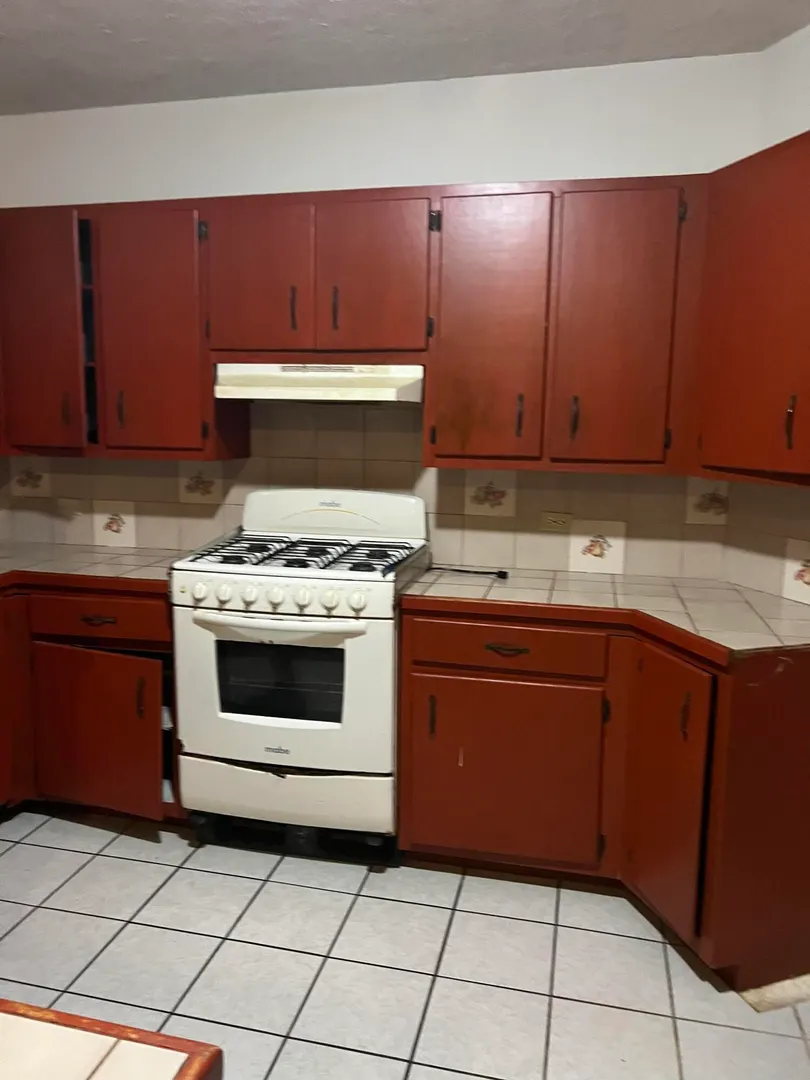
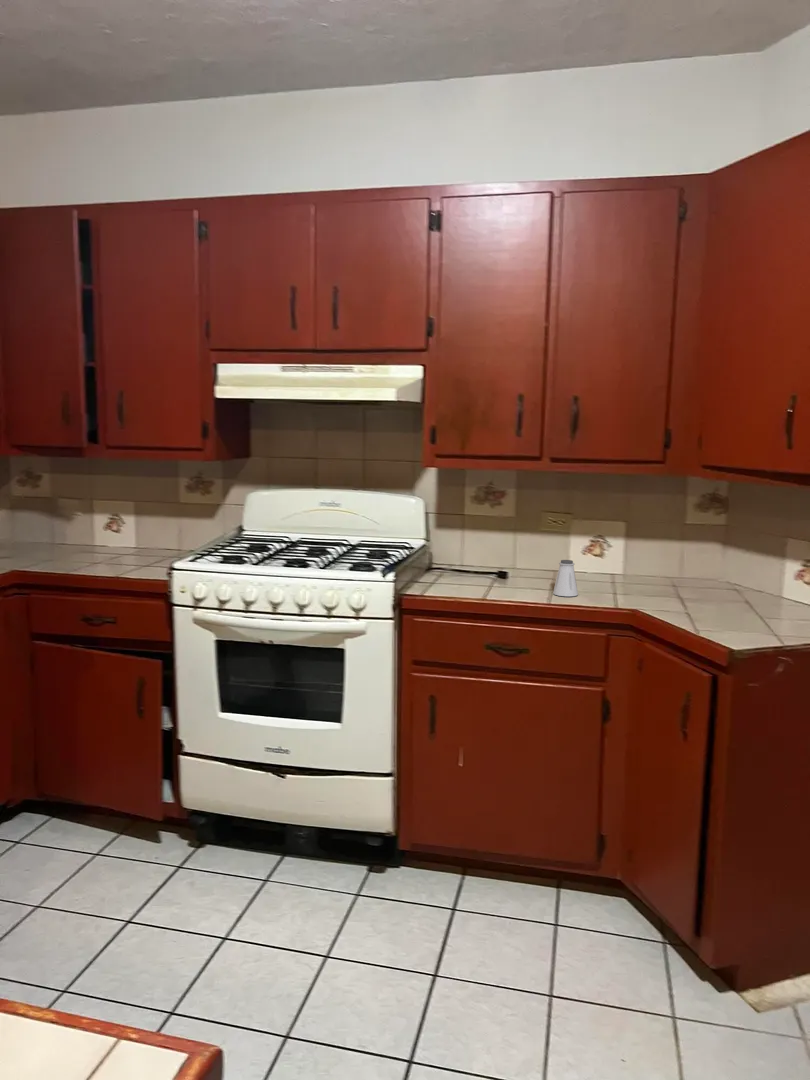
+ saltshaker [552,559,579,597]
